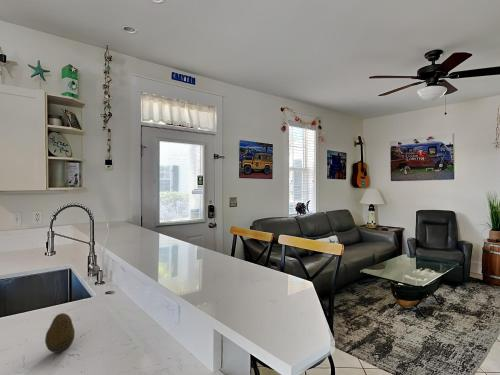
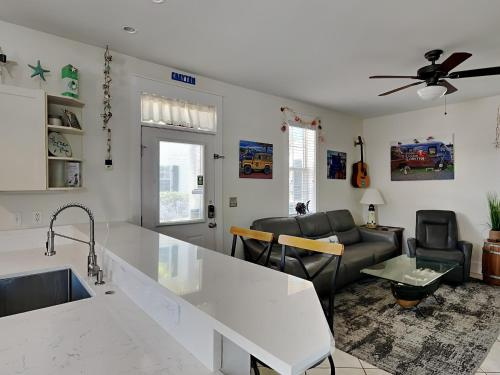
- fruit [44,312,76,354]
